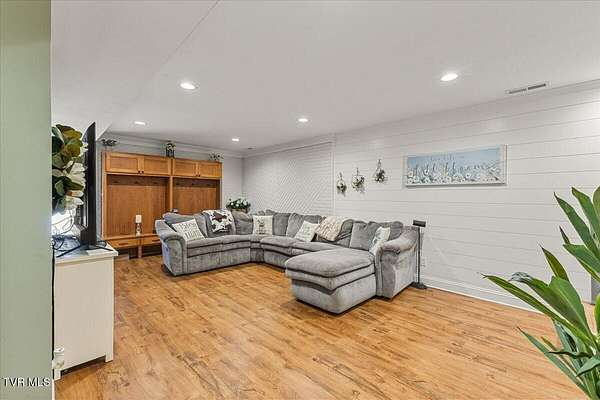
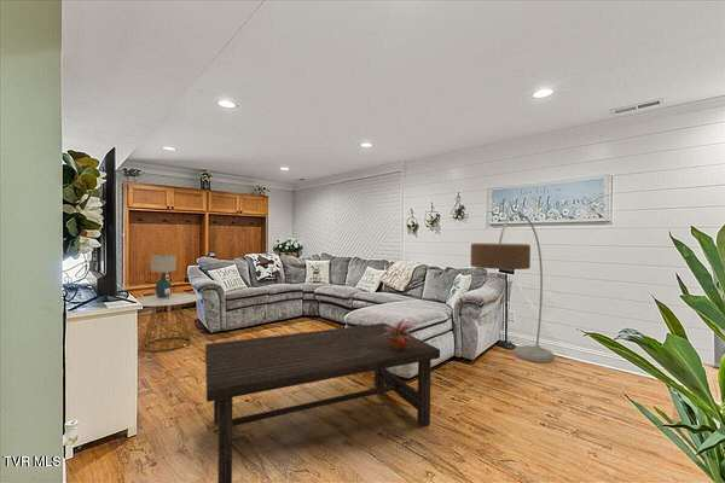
+ floor lamp [470,213,556,363]
+ side table [137,289,203,353]
+ coffee table [204,322,441,483]
+ potted plant [383,318,417,349]
+ table lamp [150,252,178,298]
